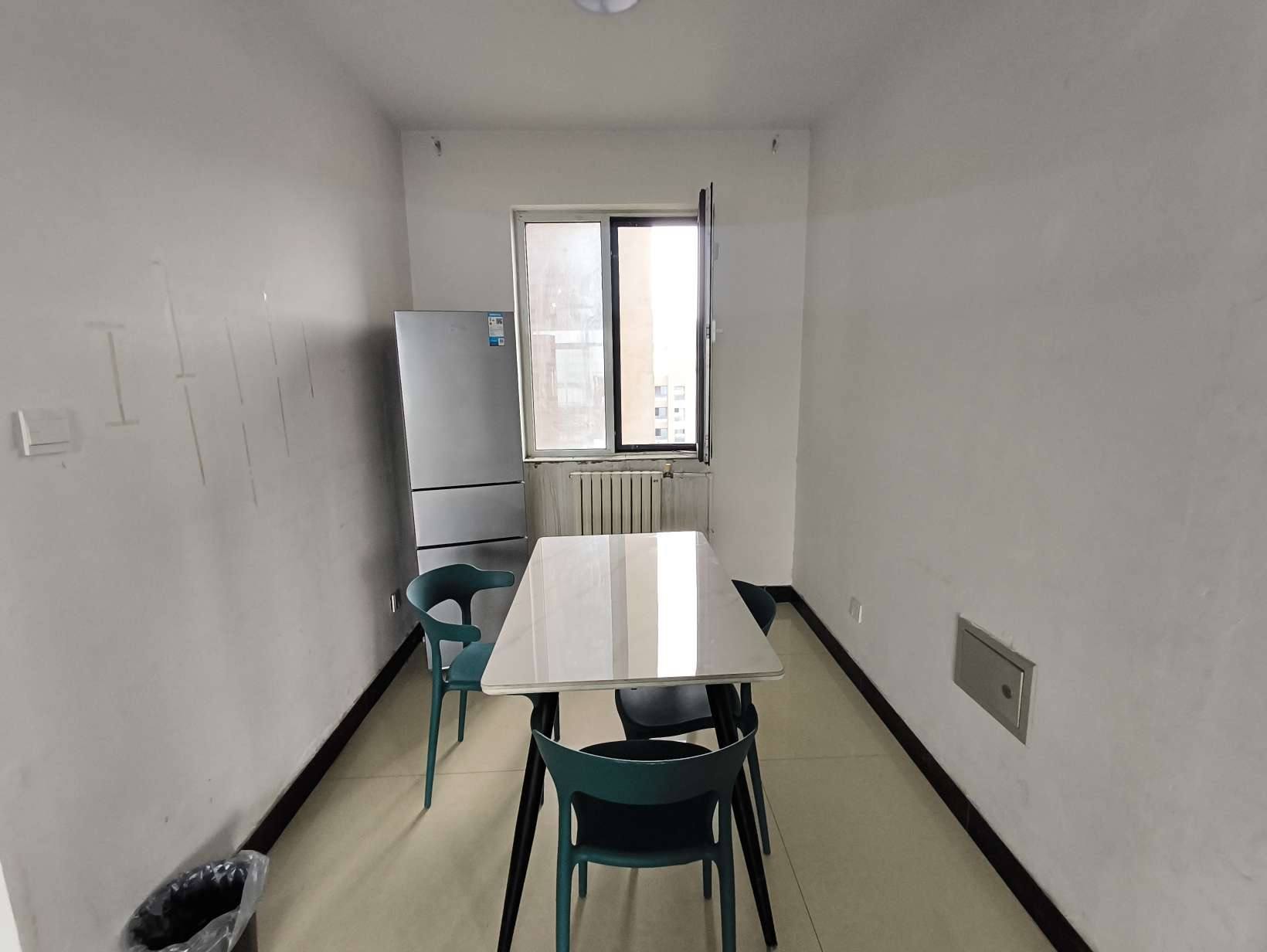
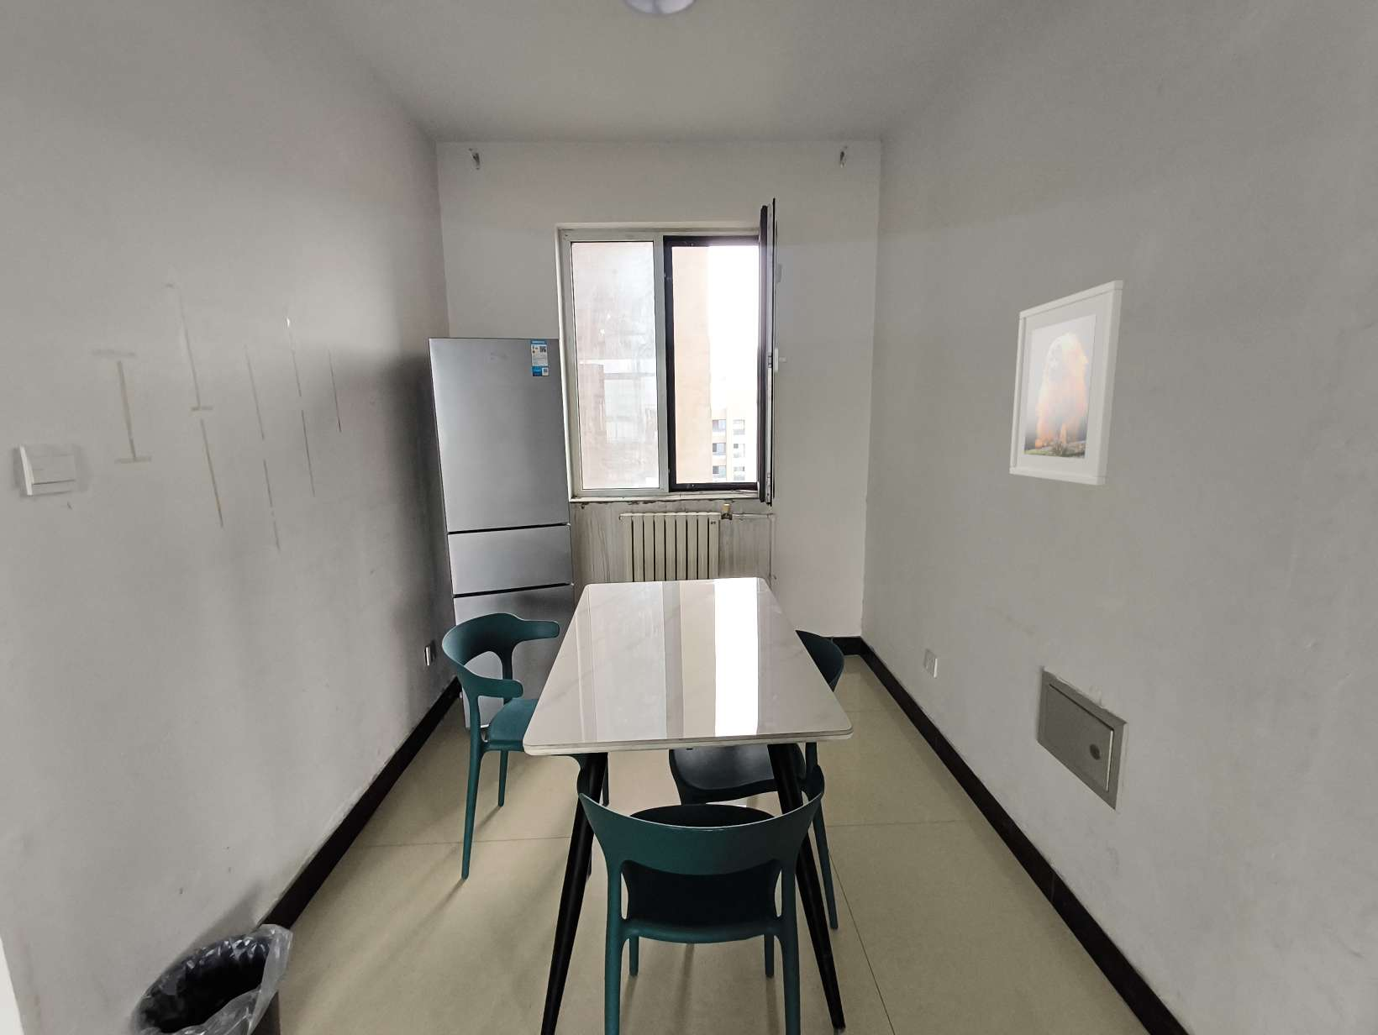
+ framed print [1008,279,1125,487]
